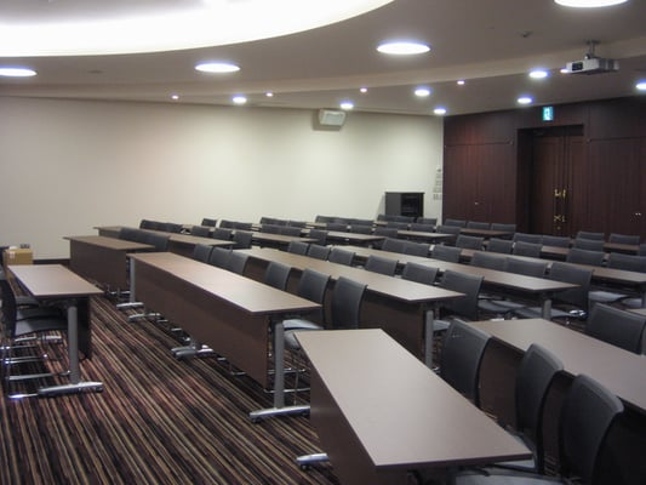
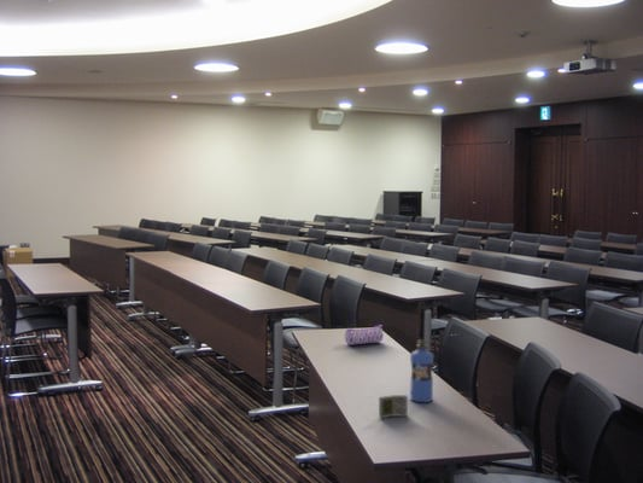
+ mobile phone [378,394,409,419]
+ water bottle [409,338,434,403]
+ pencil case [344,324,385,347]
